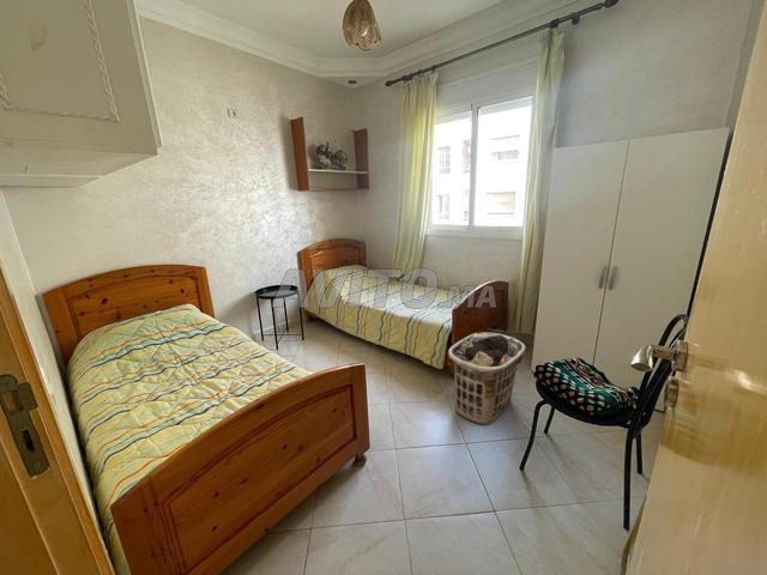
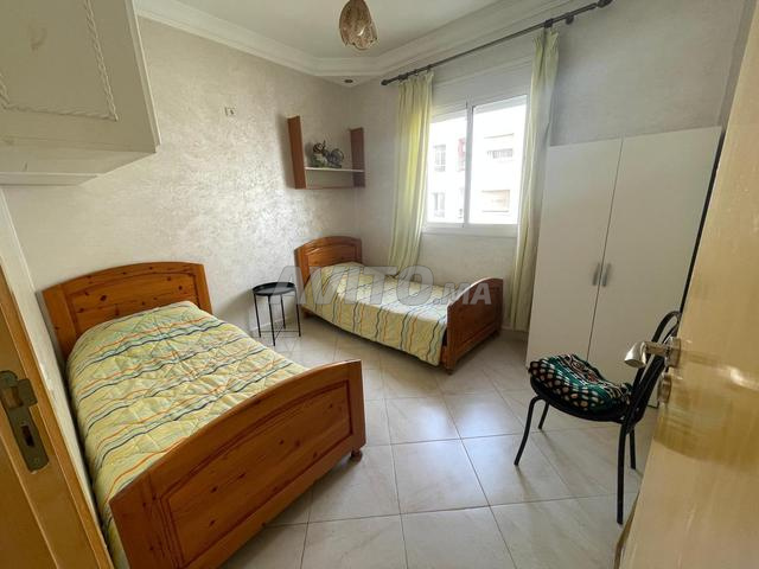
- clothes hamper [447,328,527,425]
